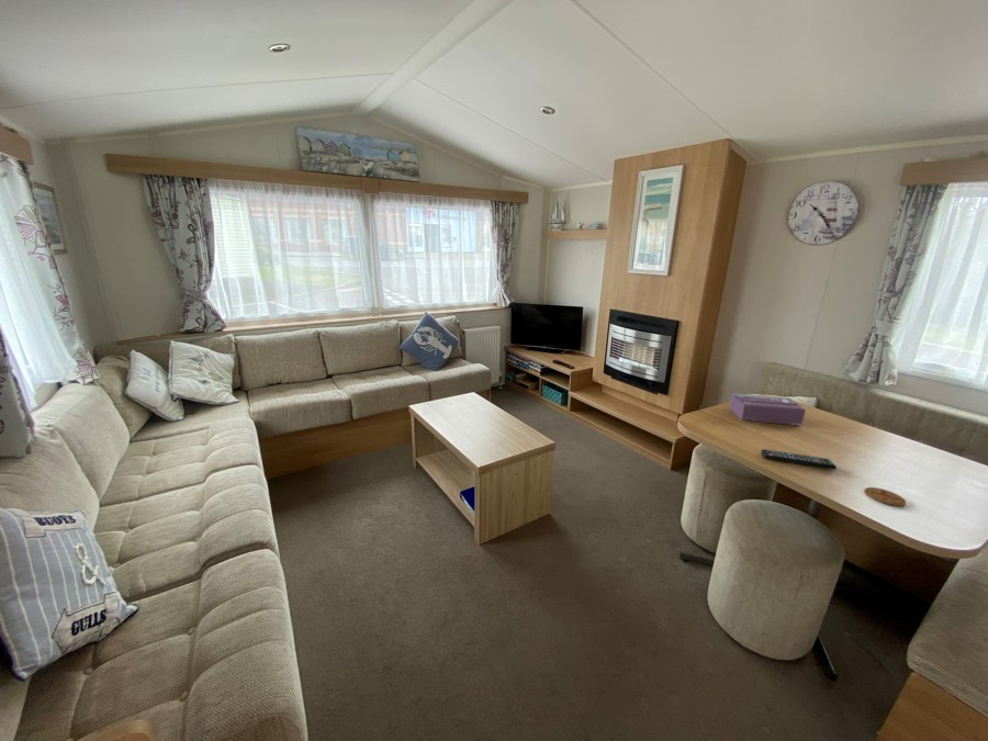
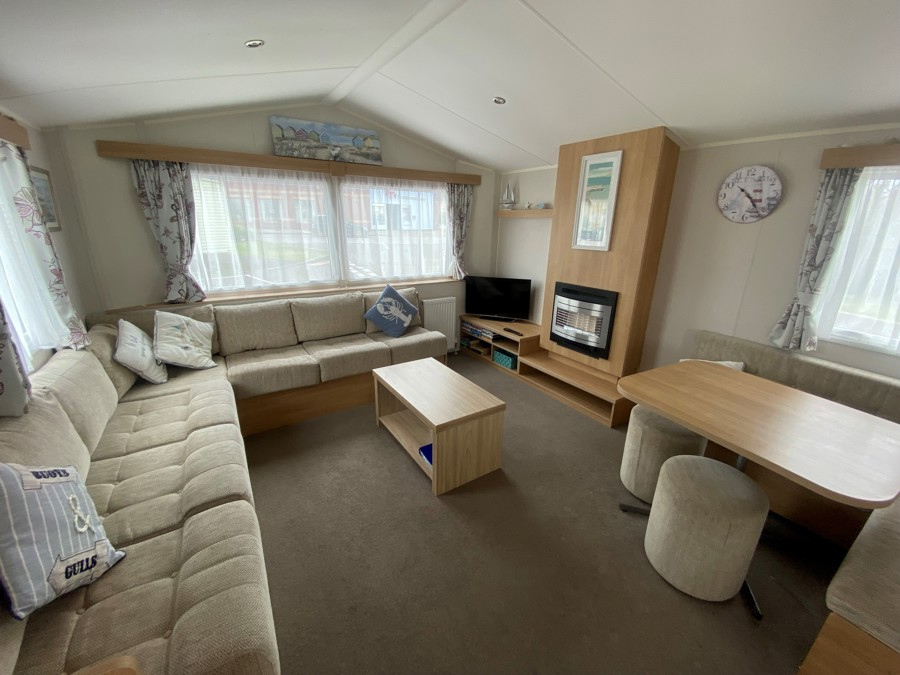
- remote control [760,448,838,470]
- coaster [864,486,907,507]
- tissue box [728,392,807,426]
